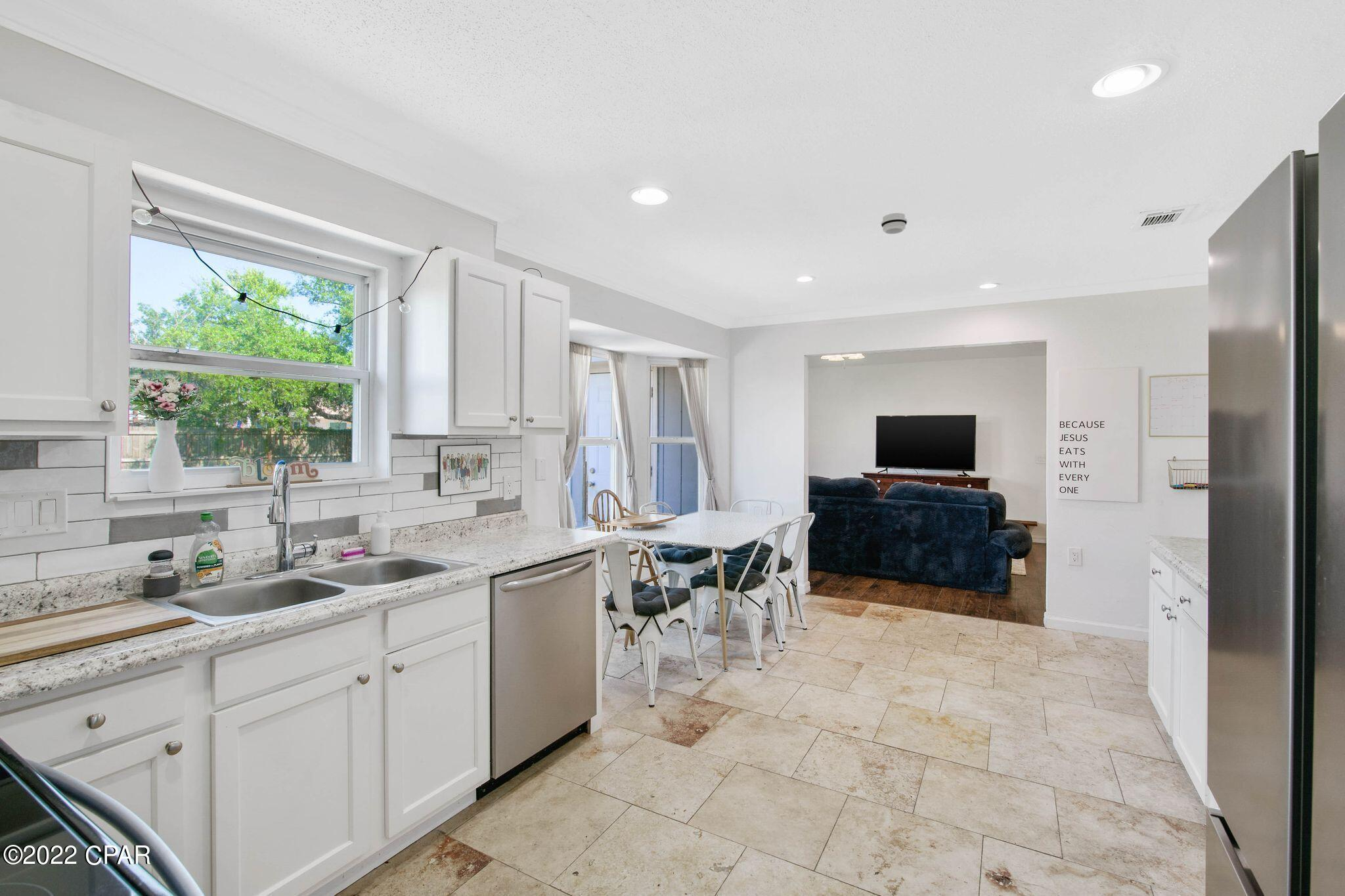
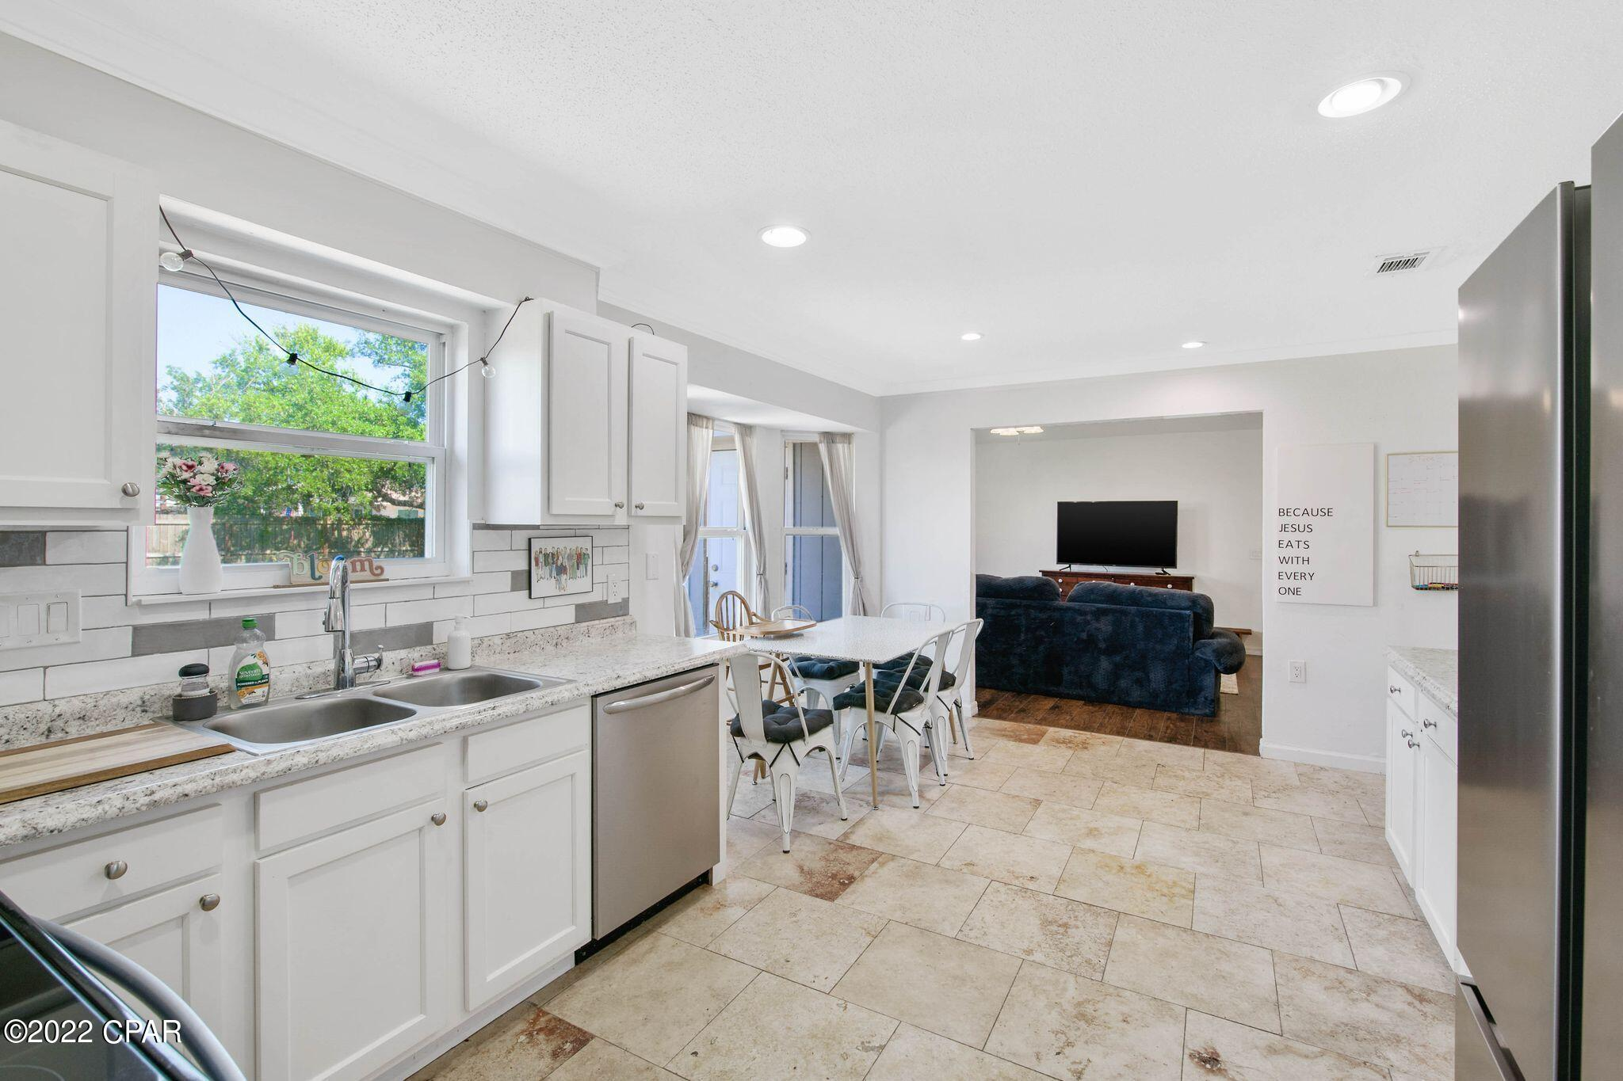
- smoke detector [881,212,908,234]
